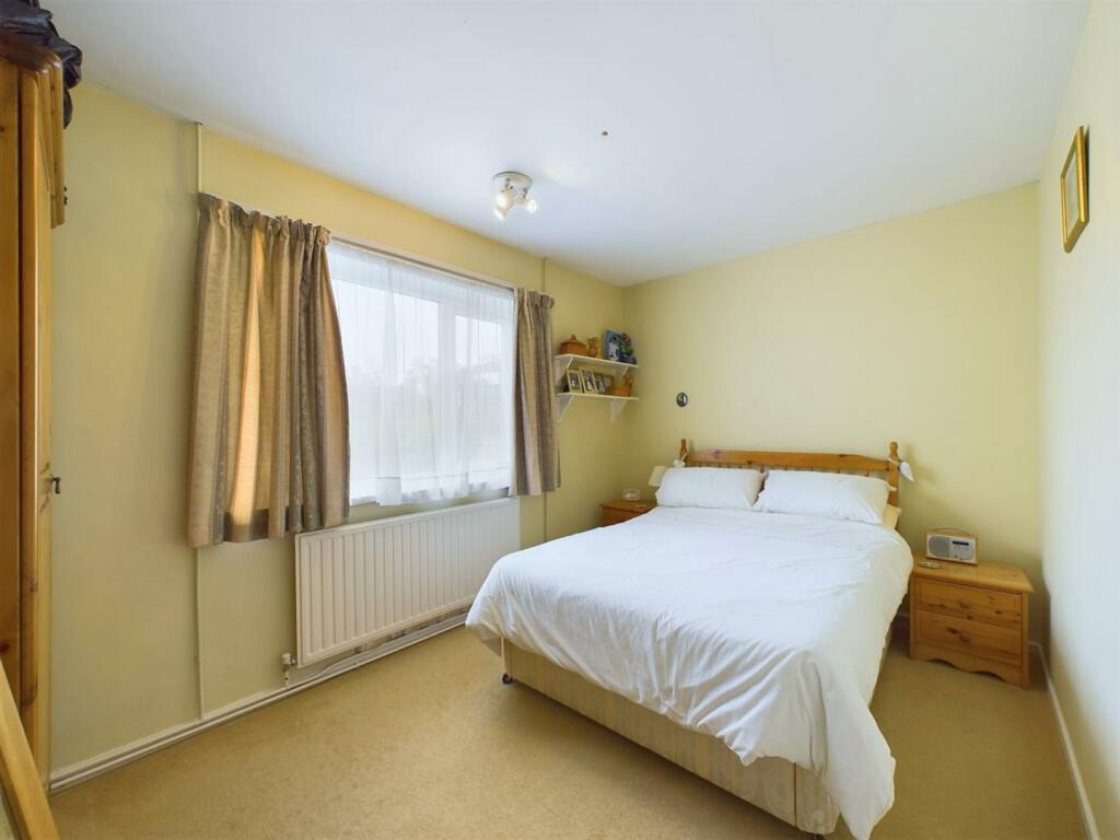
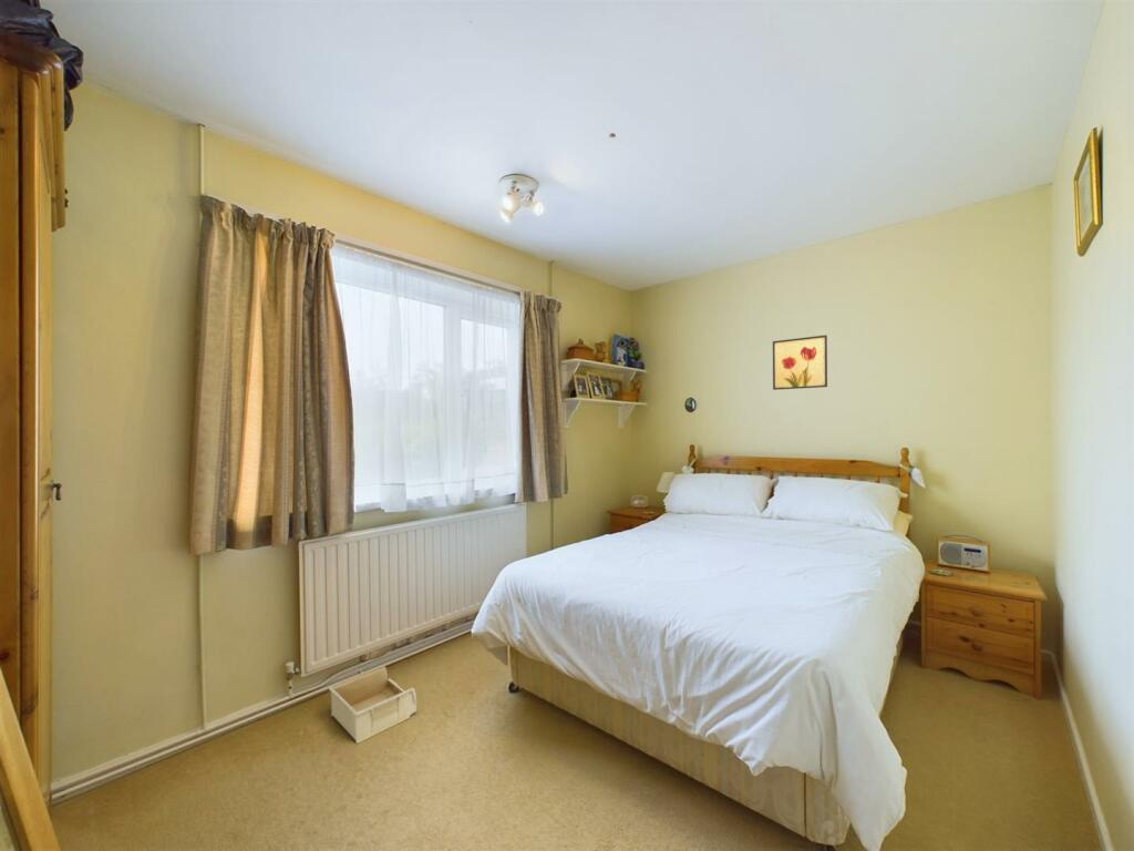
+ storage bin [328,665,417,745]
+ wall art [772,335,828,391]
